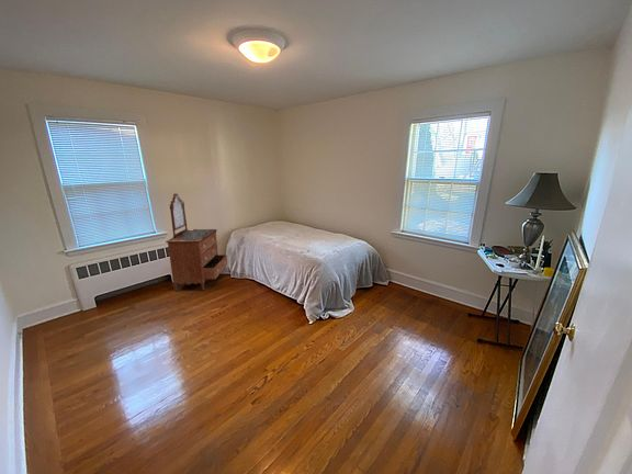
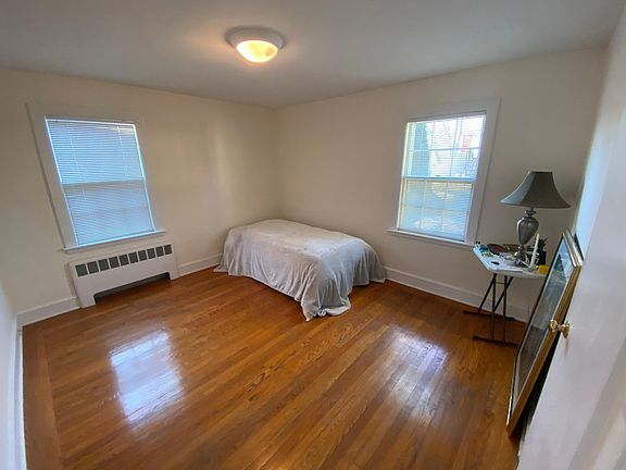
- dresser [165,192,228,292]
